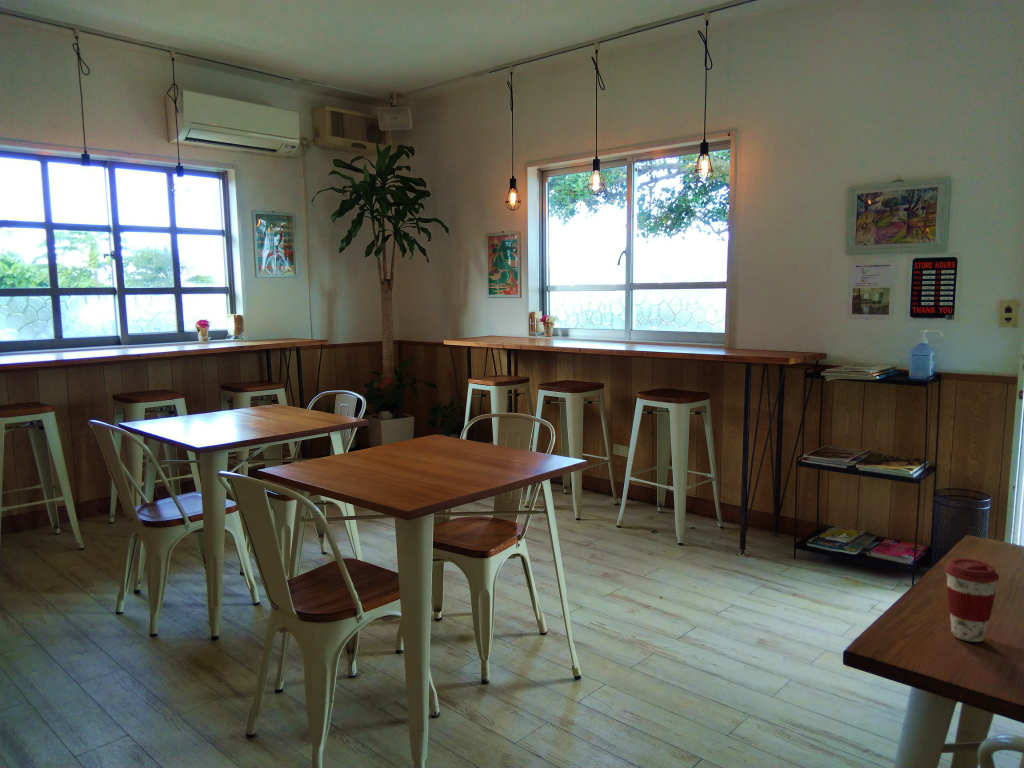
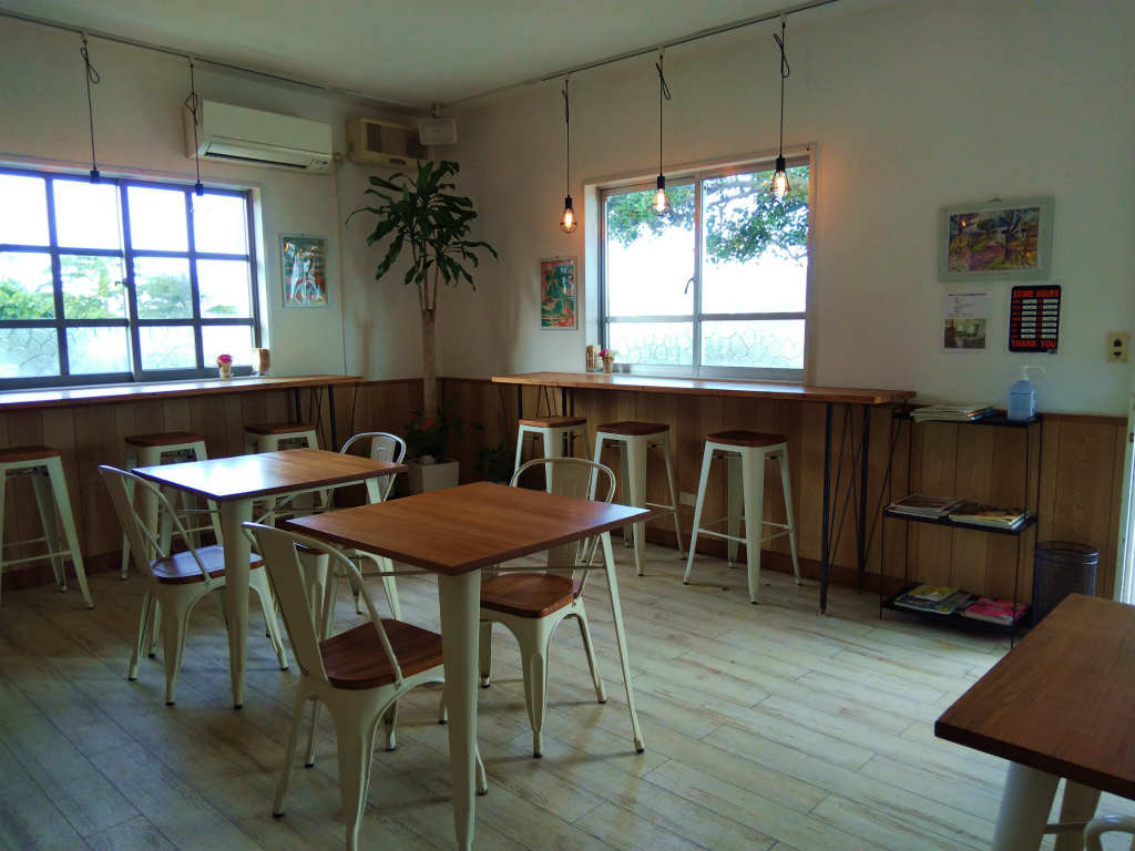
- coffee cup [943,557,1000,643]
